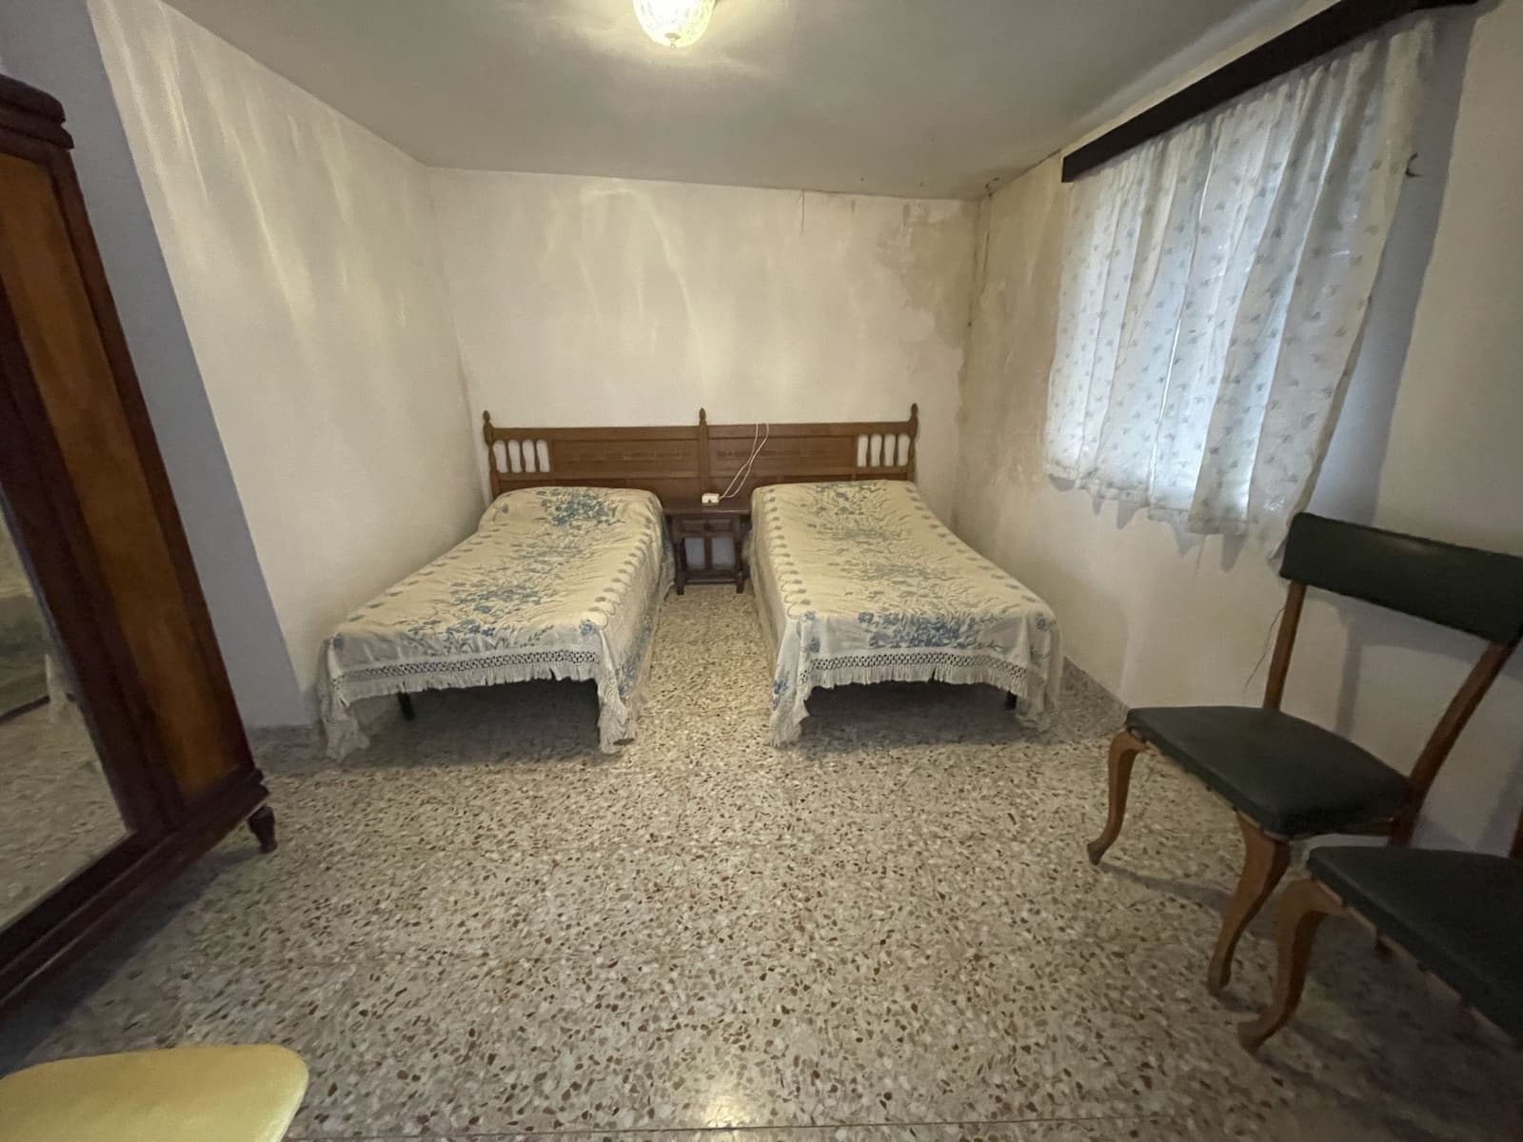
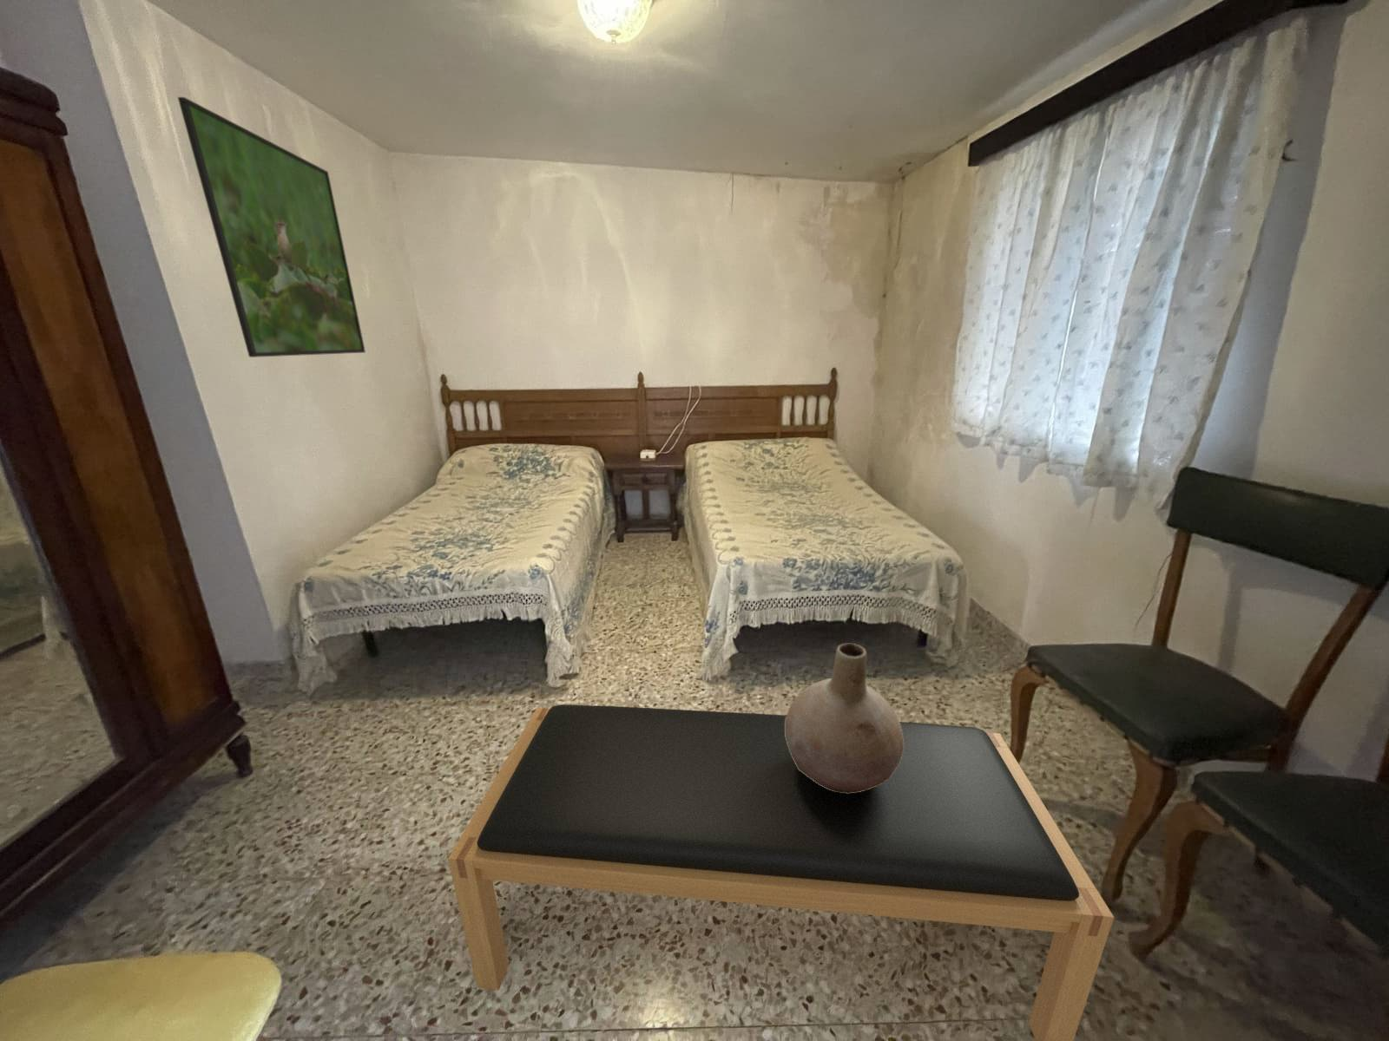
+ bench [447,703,1114,1041]
+ vase [785,643,903,794]
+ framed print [177,96,366,359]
